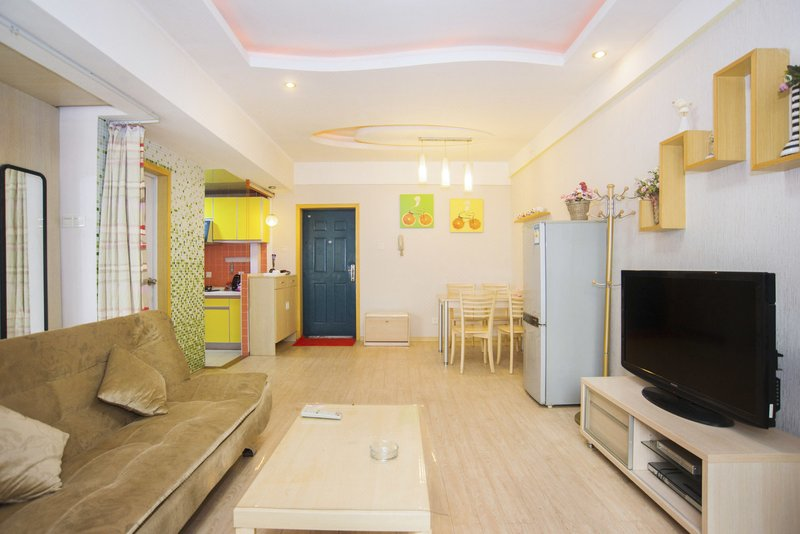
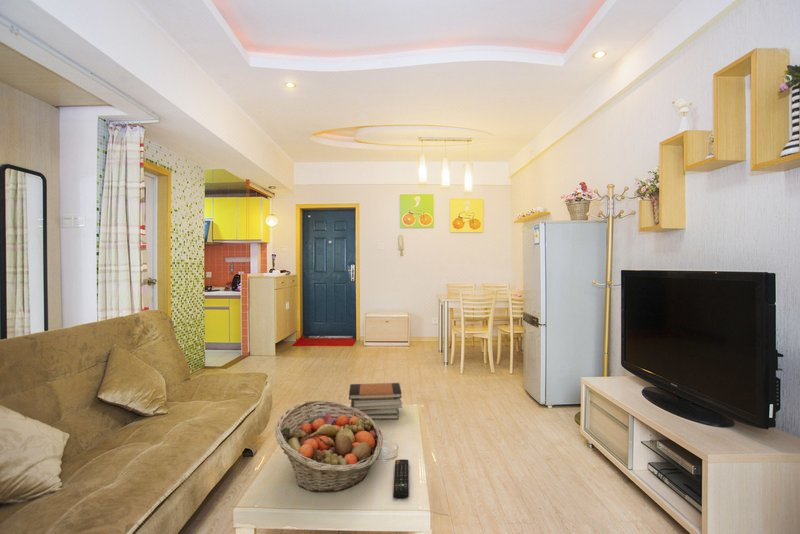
+ fruit basket [274,399,384,493]
+ book stack [348,382,403,420]
+ remote control [392,458,410,500]
